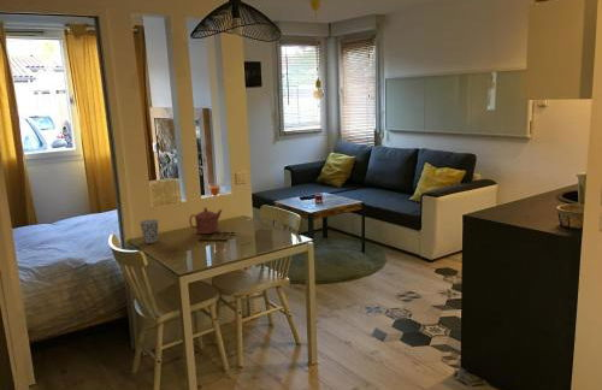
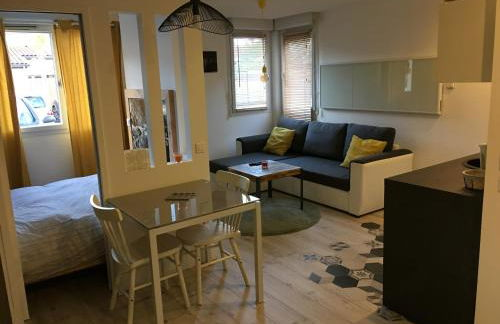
- teapot [188,206,223,235]
- cup [138,218,160,244]
